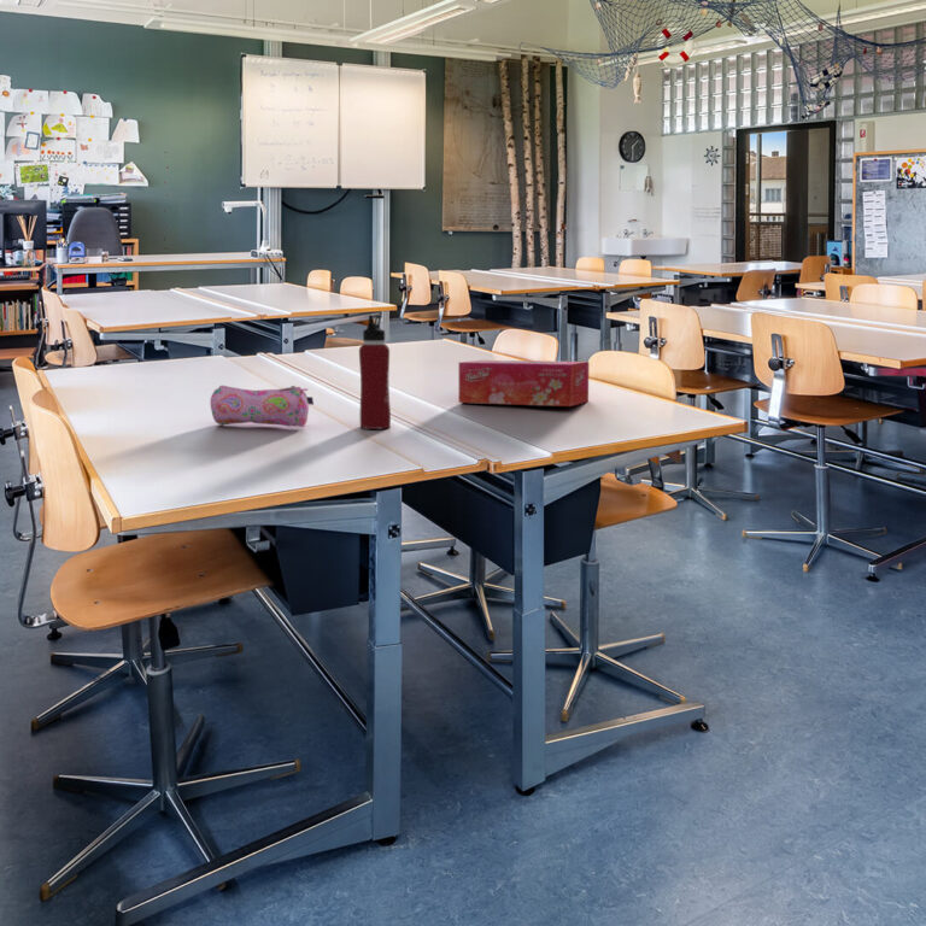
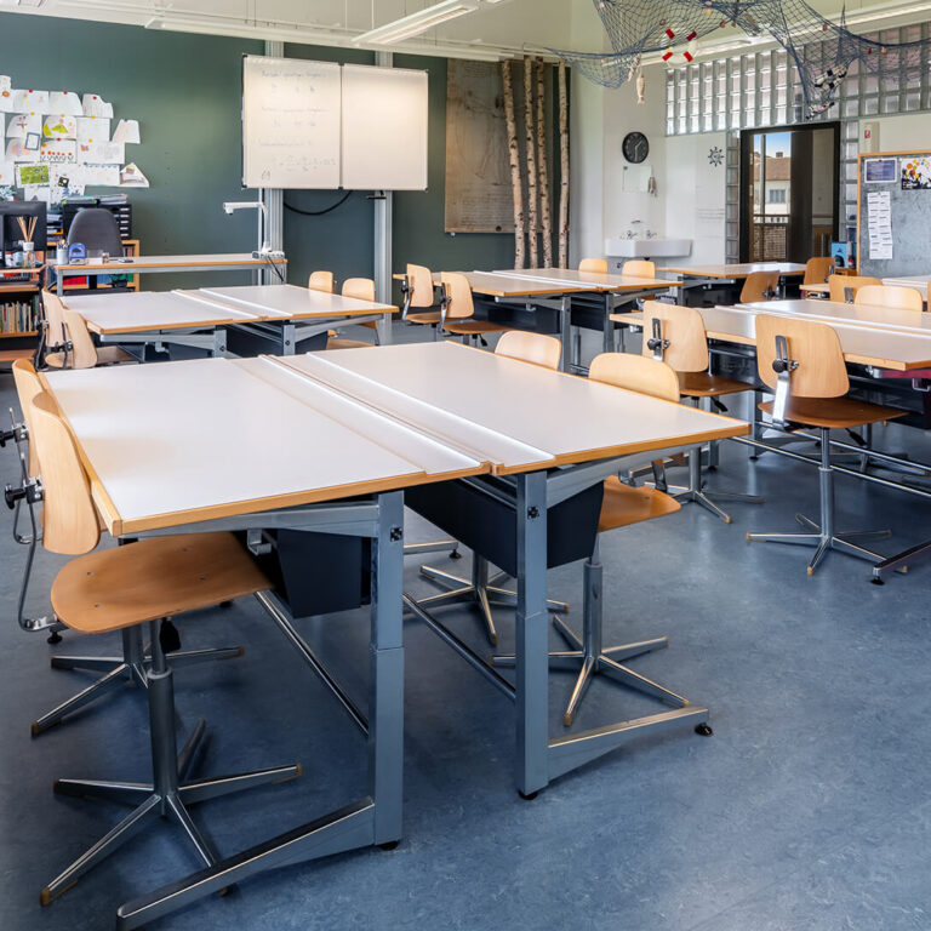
- pencil case [209,385,315,428]
- water bottle [358,313,392,430]
- tissue box [457,359,590,408]
